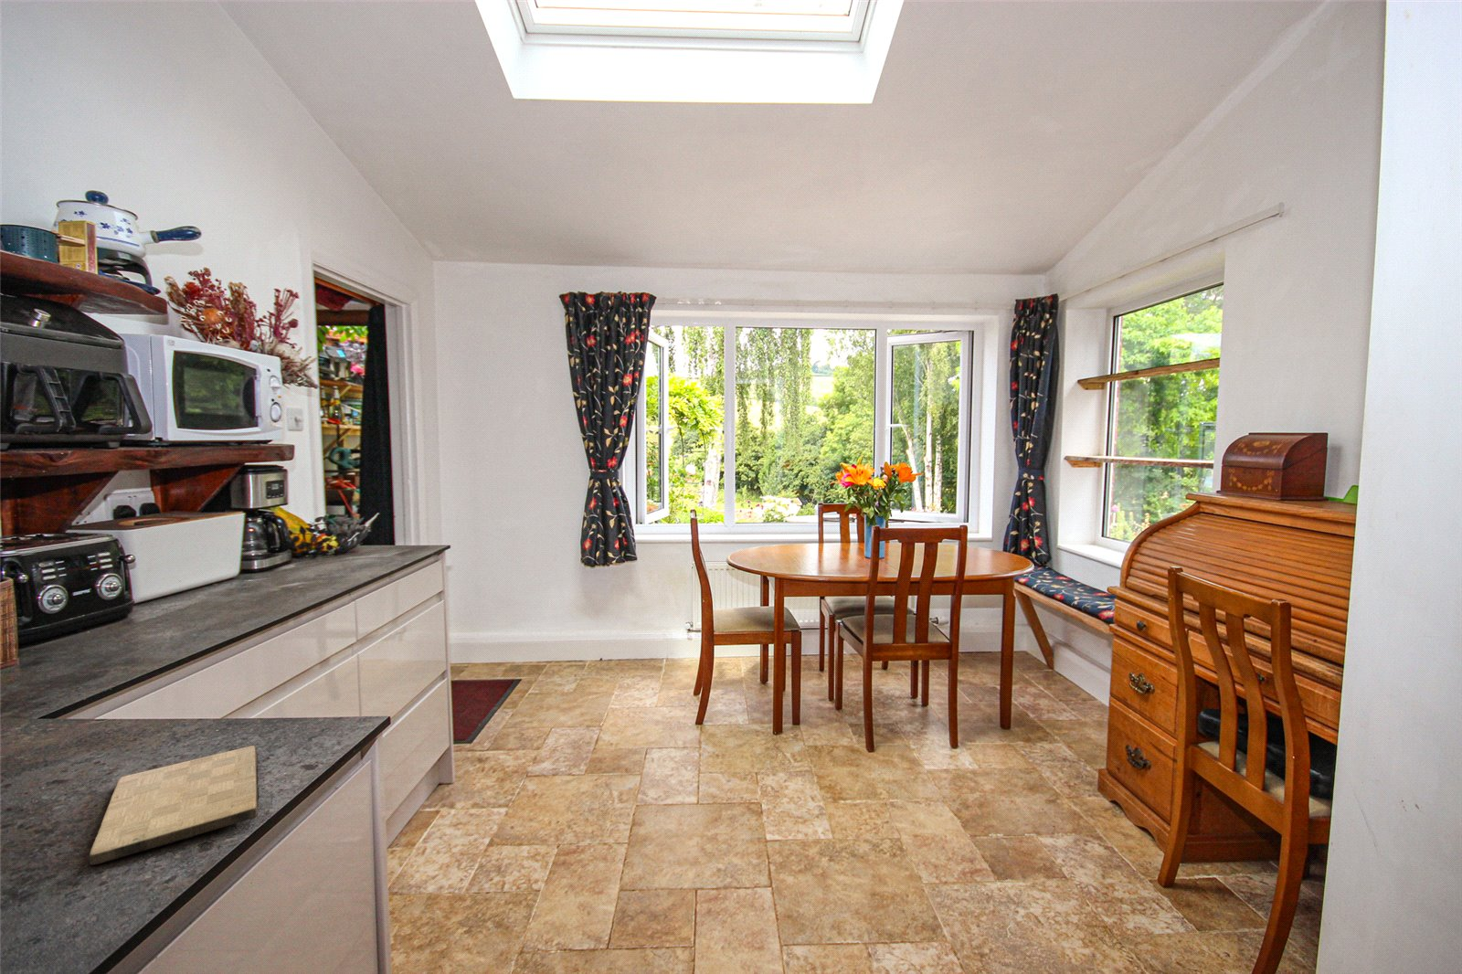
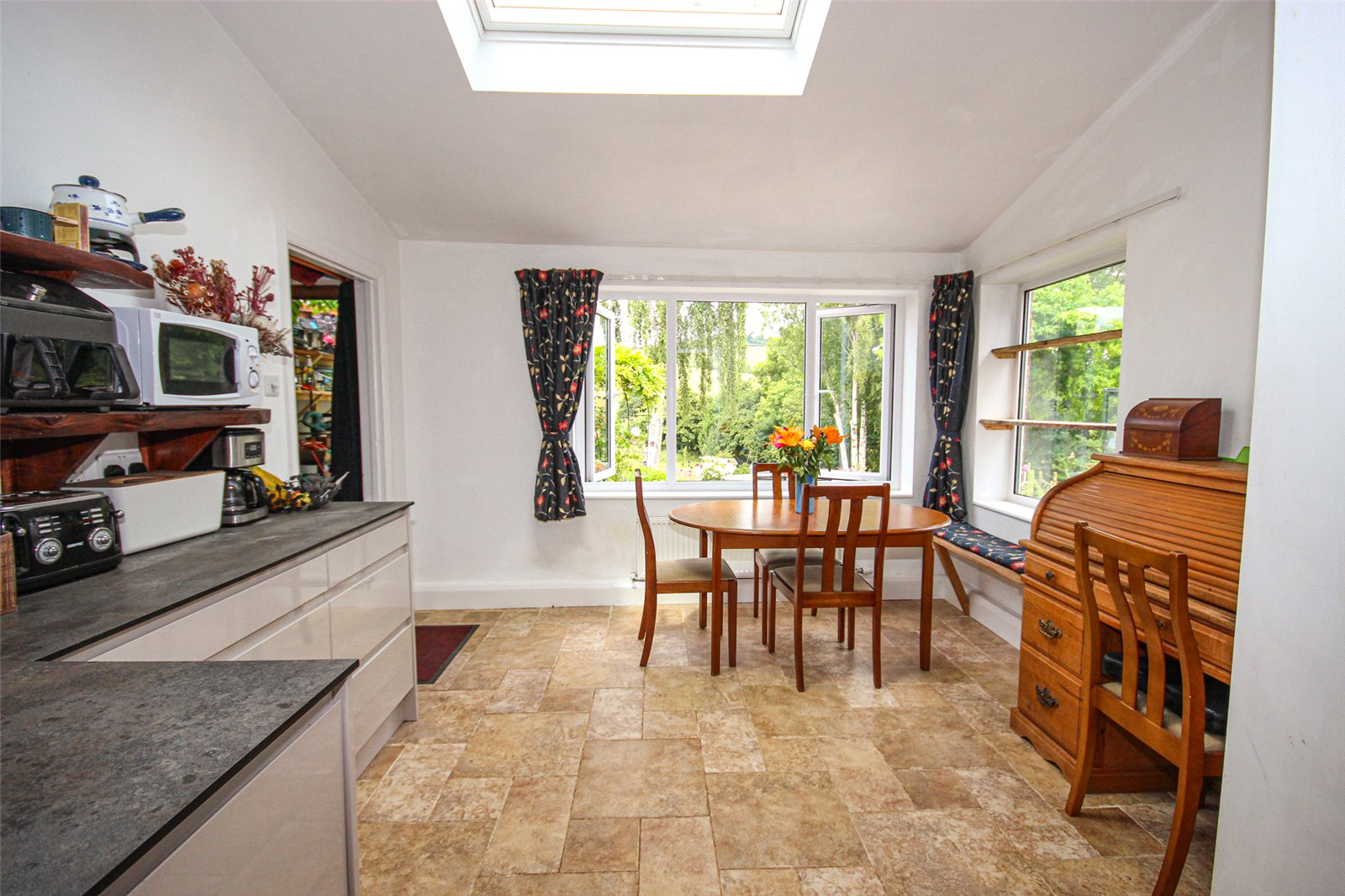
- cutting board [89,745,261,866]
